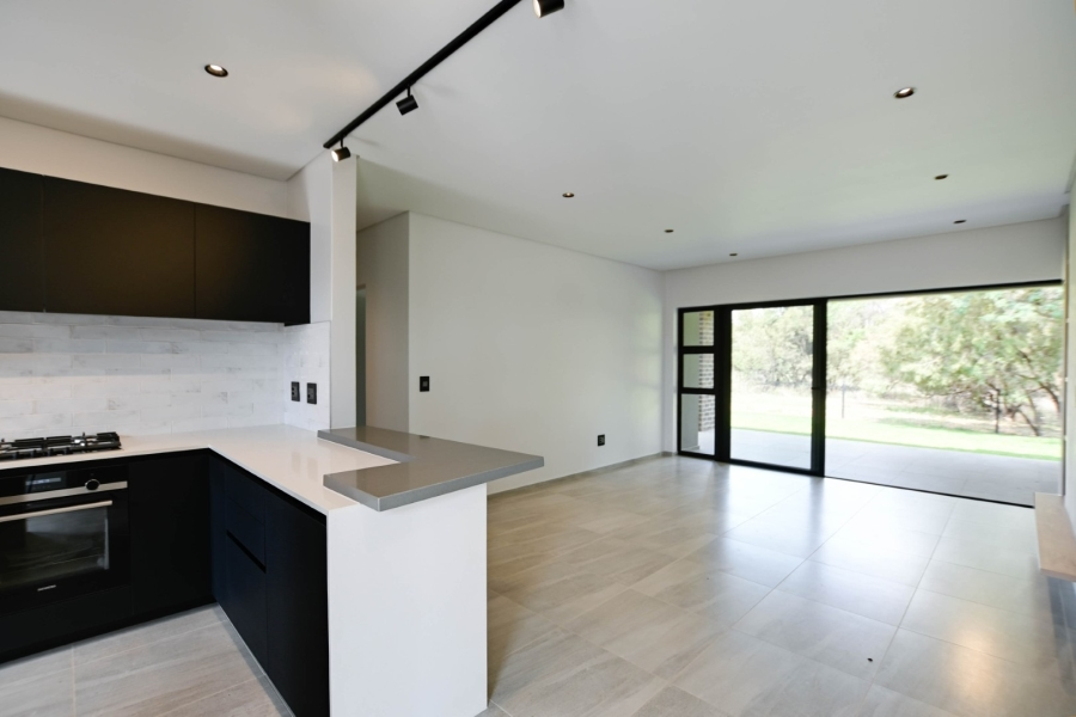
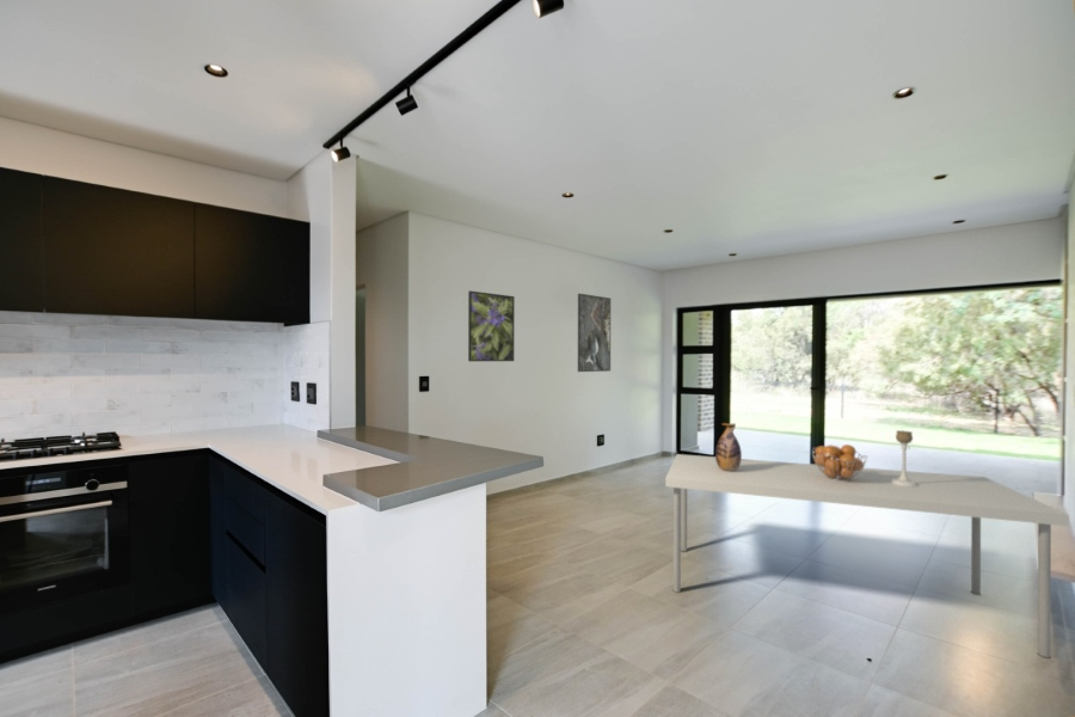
+ candle holder [891,429,917,486]
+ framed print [467,289,516,362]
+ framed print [577,293,612,373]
+ dining table [664,453,1070,660]
+ vase [714,422,743,471]
+ fruit basket [811,443,868,482]
